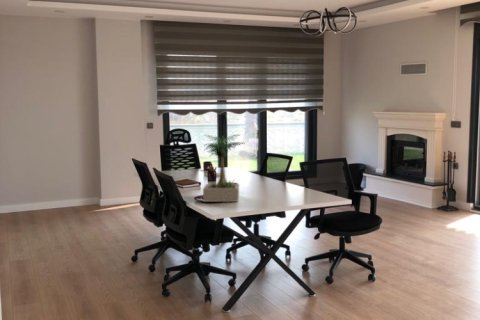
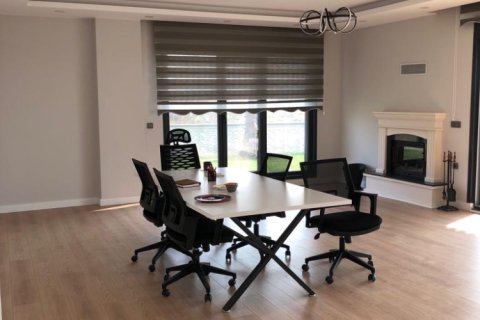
- potted plant [202,133,245,203]
